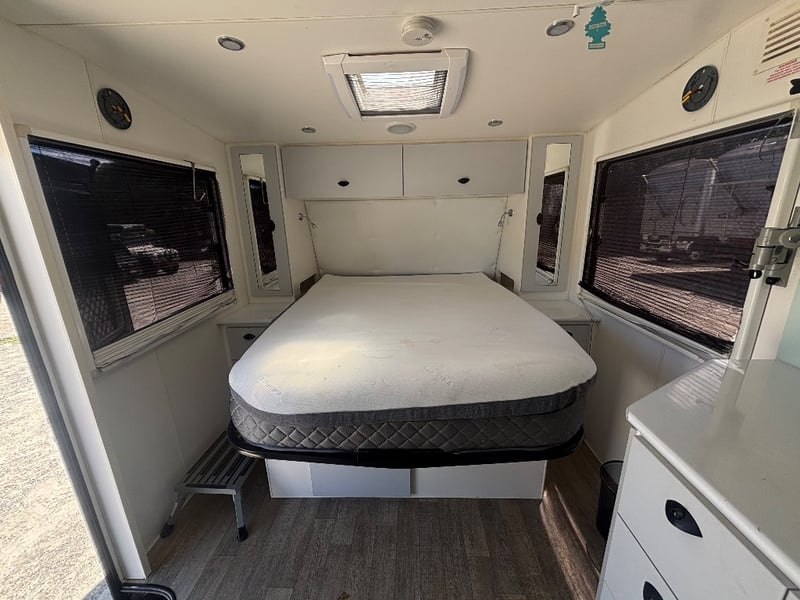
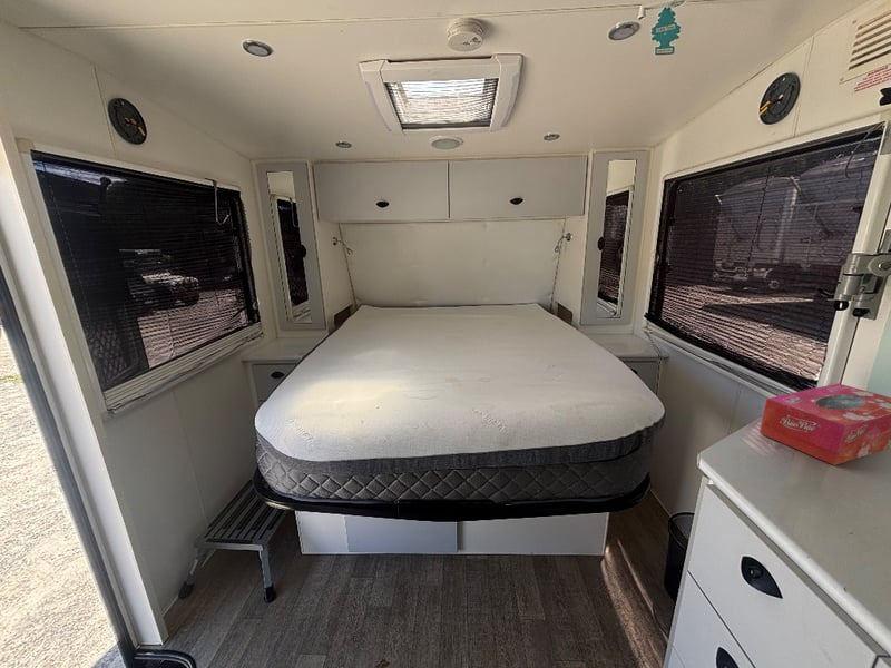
+ tissue box [758,382,891,466]
